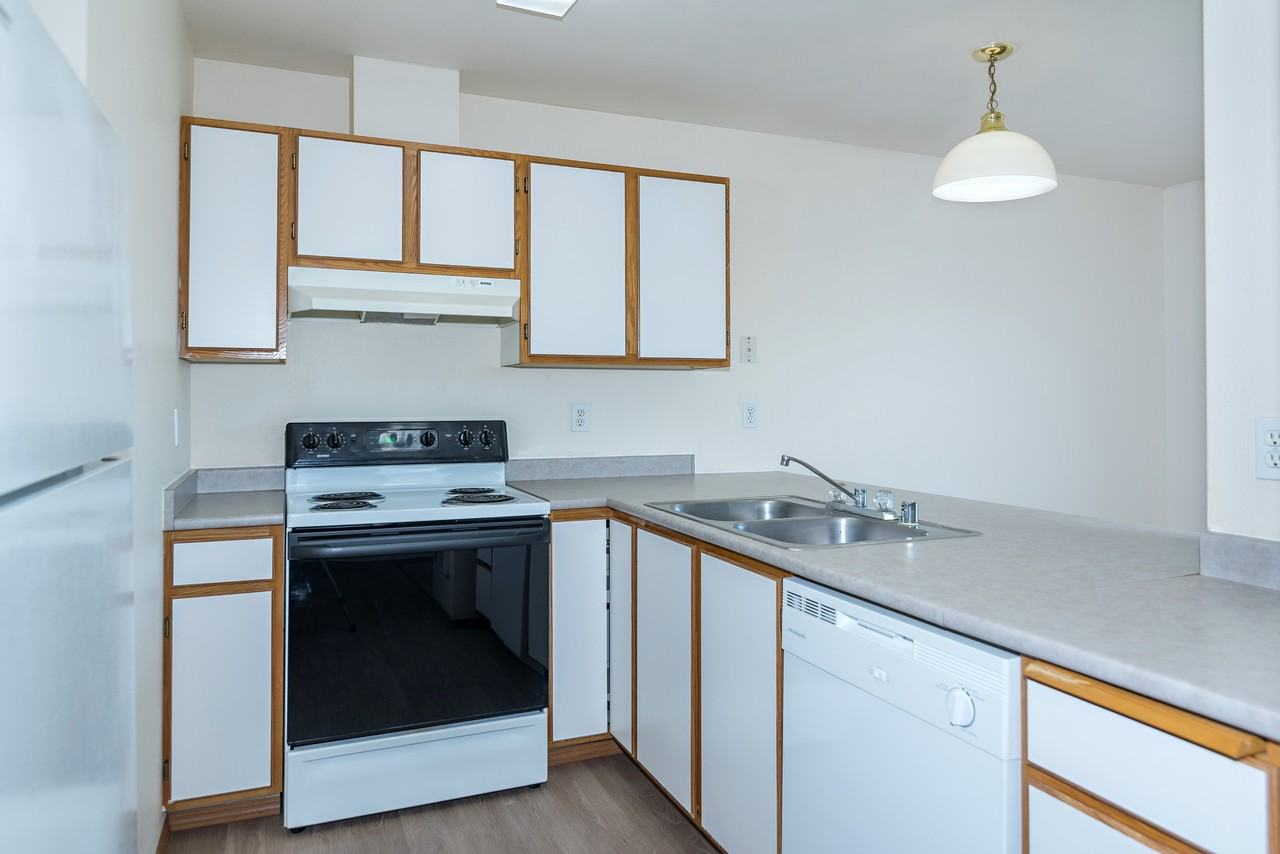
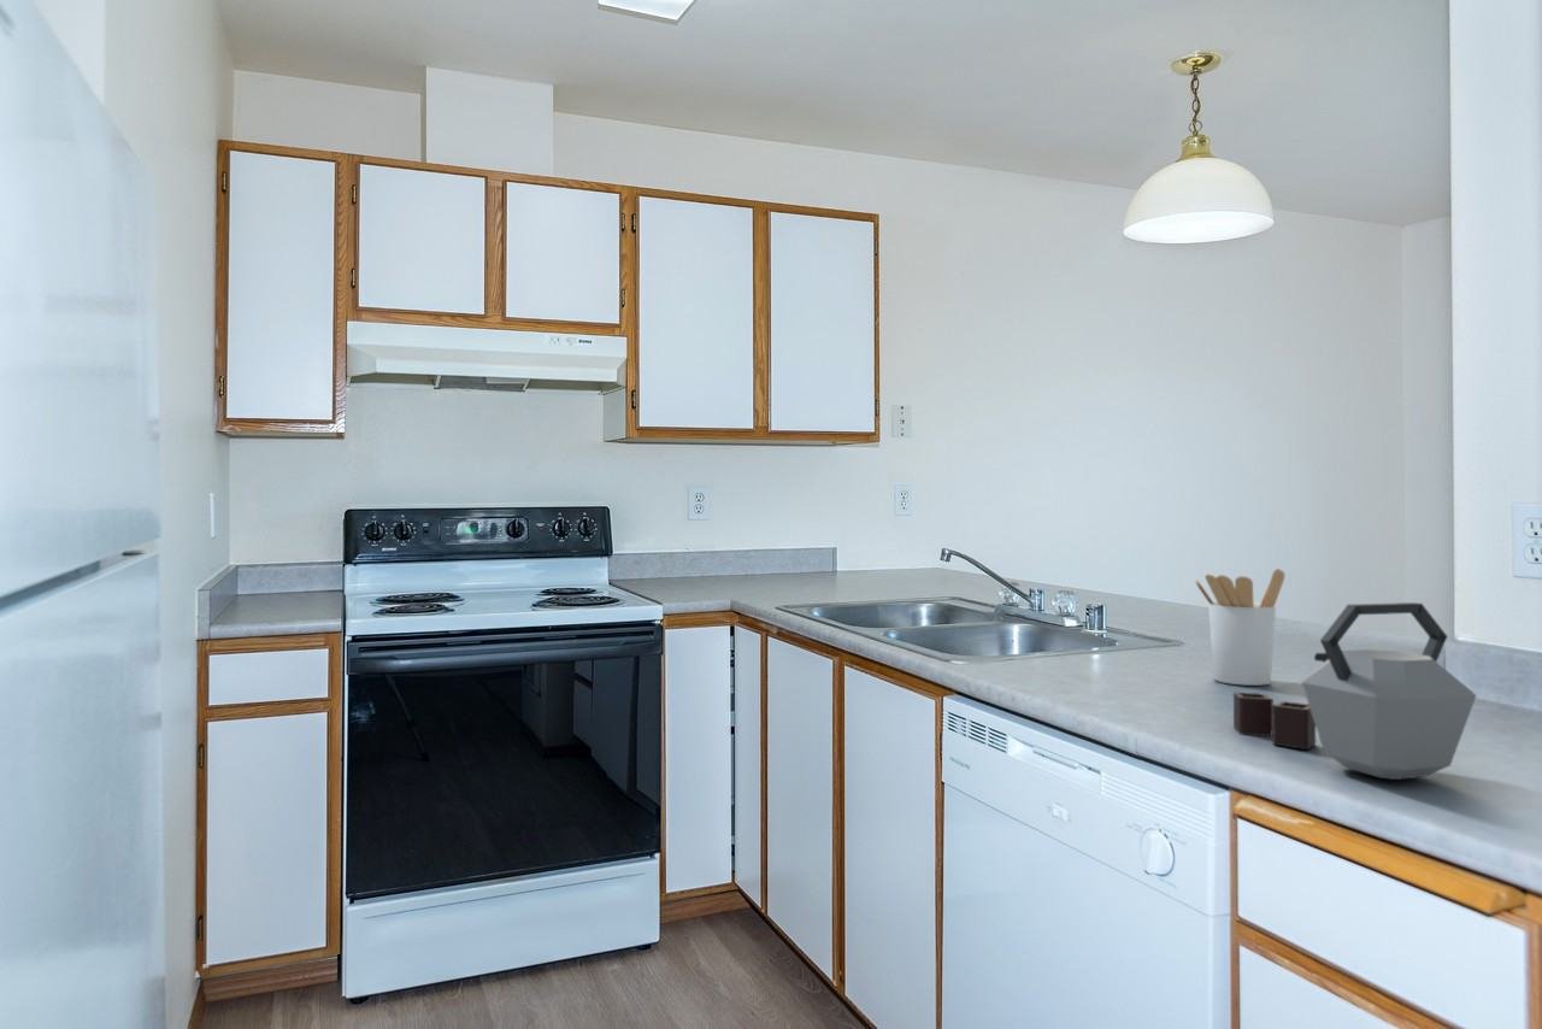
+ utensil holder [1194,568,1285,687]
+ kettle [1232,601,1477,781]
